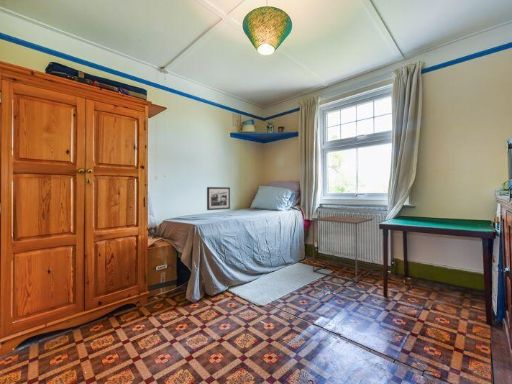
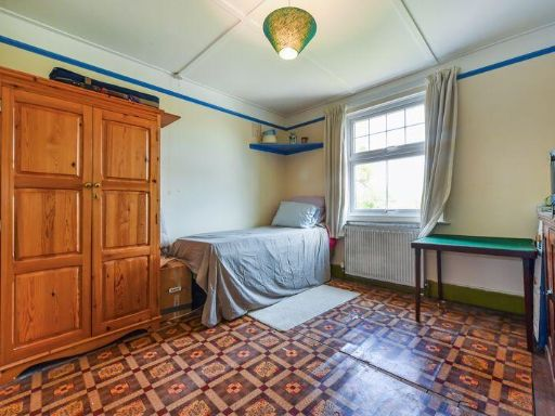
- picture frame [206,186,231,211]
- side table [312,215,375,284]
